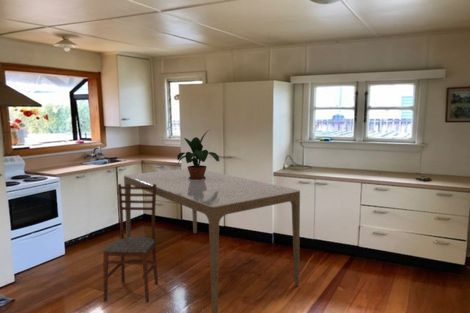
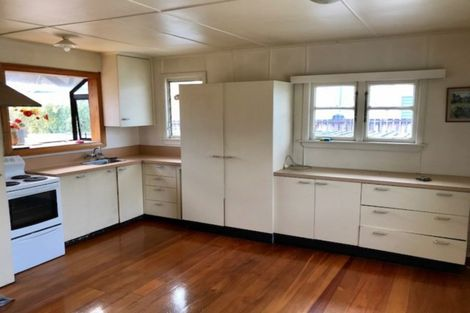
- dining chair [102,183,159,303]
- dining table [123,168,301,313]
- potted plant [176,130,221,180]
